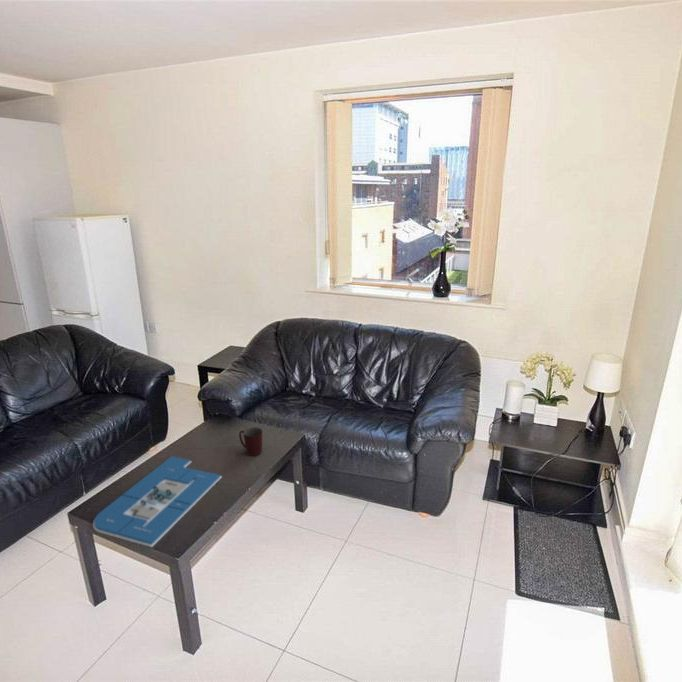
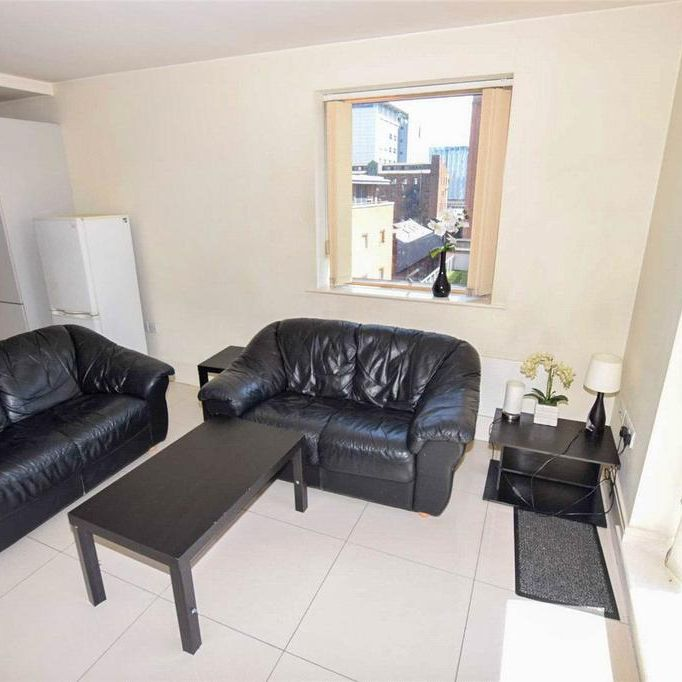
- mug [238,426,263,457]
- board game [92,455,223,548]
